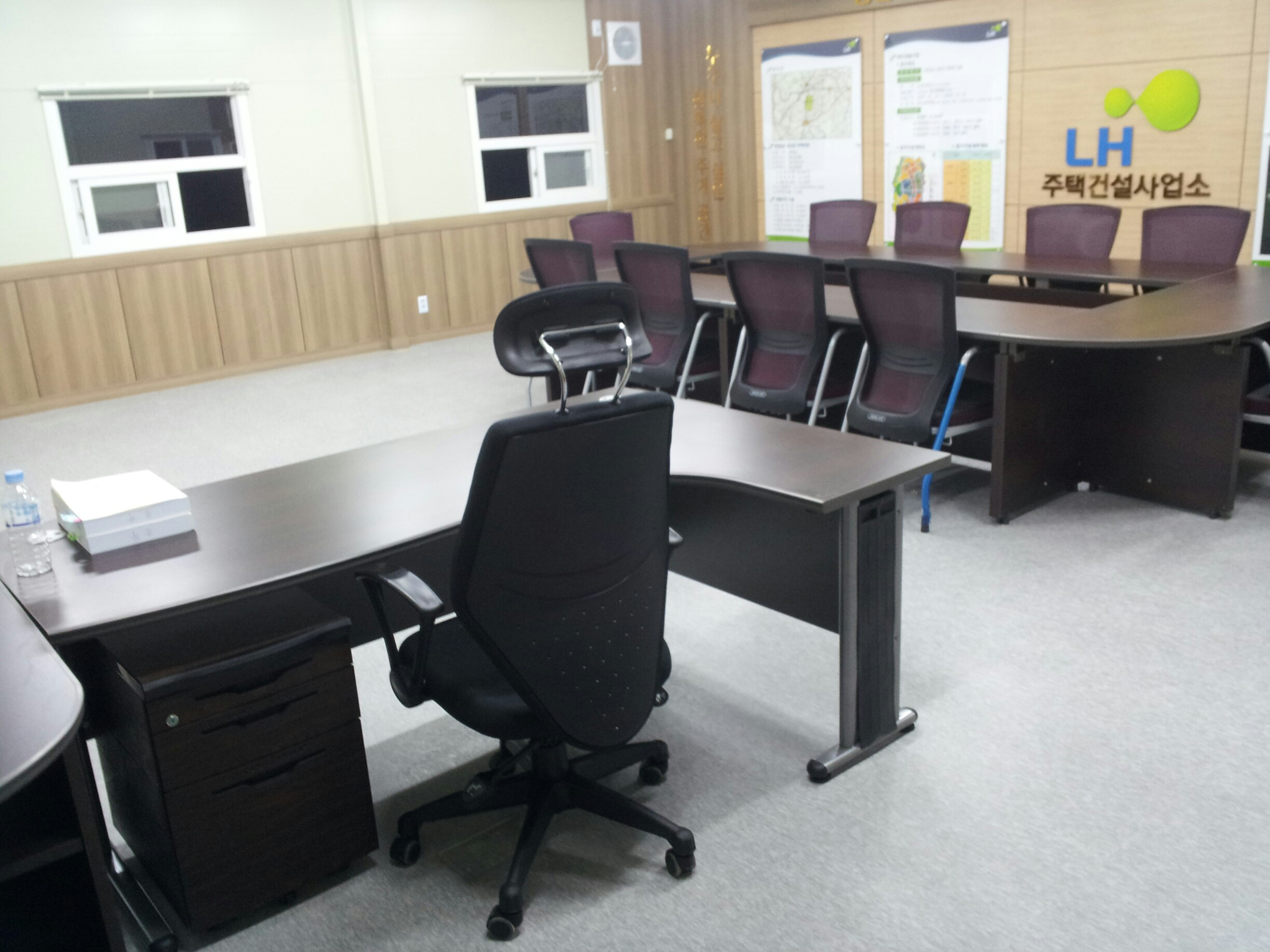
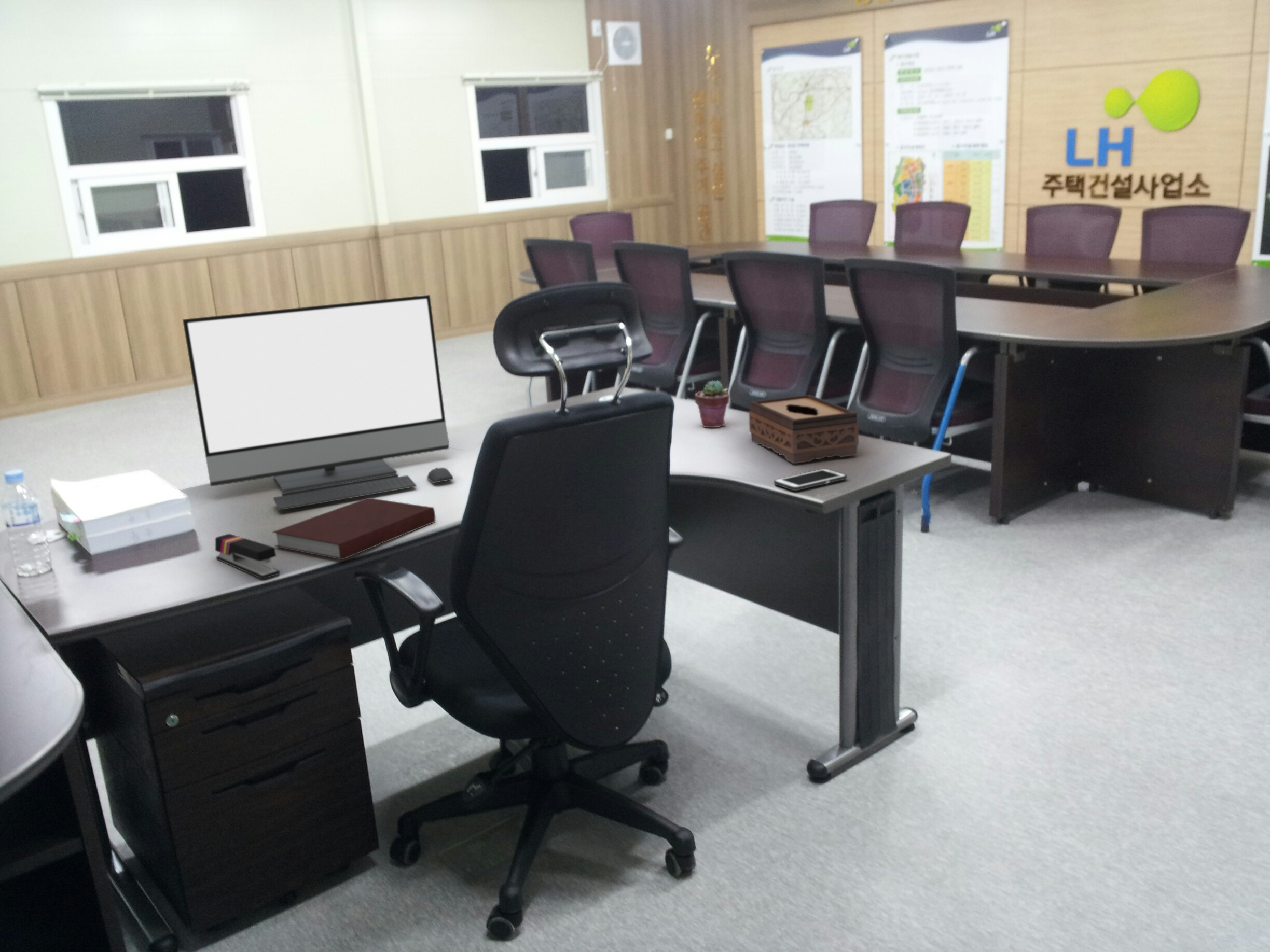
+ notebook [272,497,436,561]
+ monitor [182,295,454,511]
+ cell phone [774,468,848,492]
+ potted succulent [695,380,730,428]
+ tissue box [748,394,859,464]
+ stapler [215,533,280,579]
